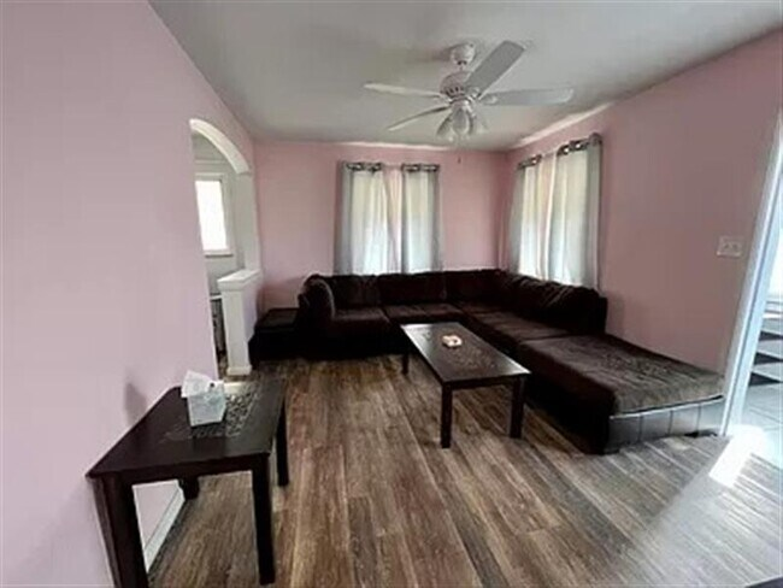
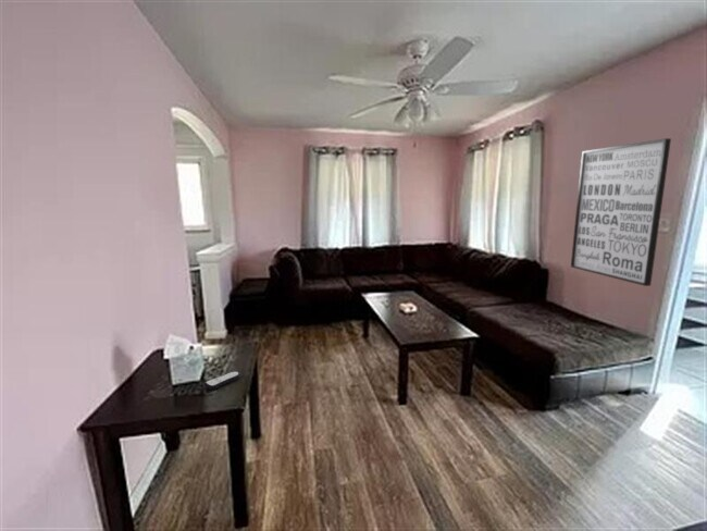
+ remote control [203,370,241,391]
+ wall art [570,137,672,287]
